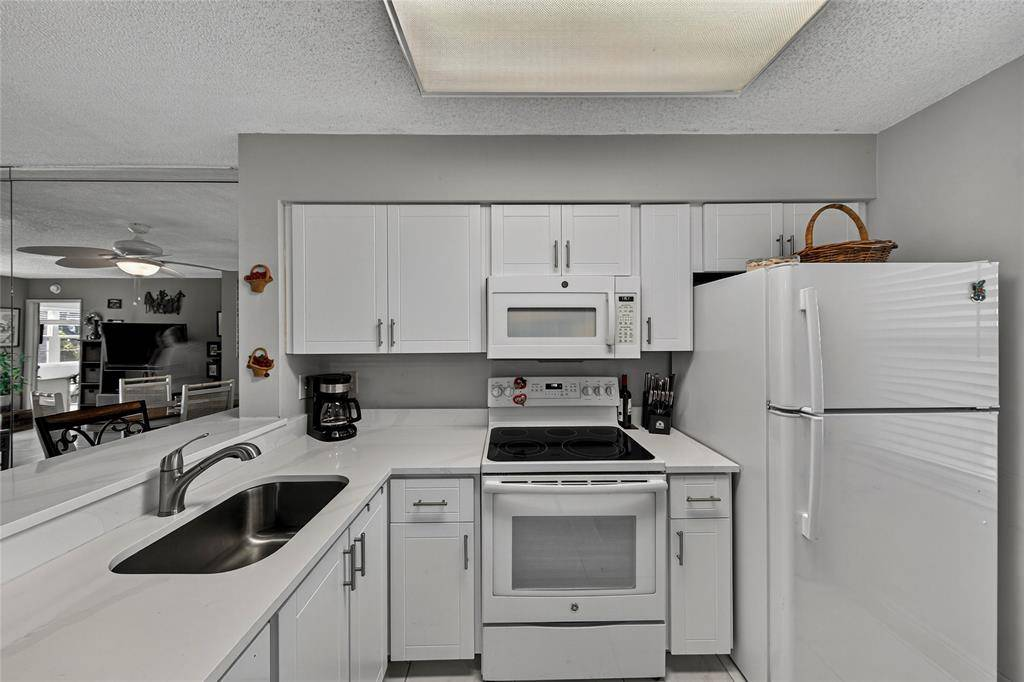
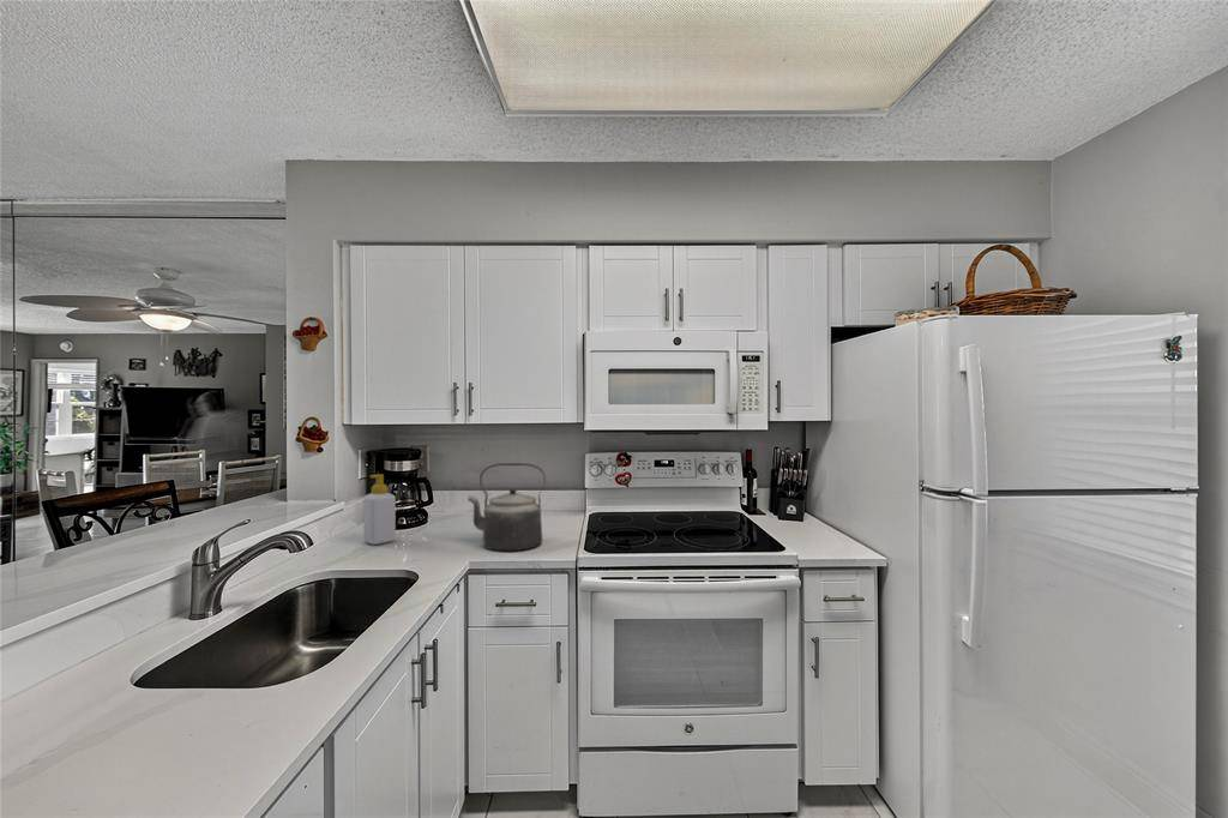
+ soap bottle [362,474,397,546]
+ kettle [466,462,547,552]
